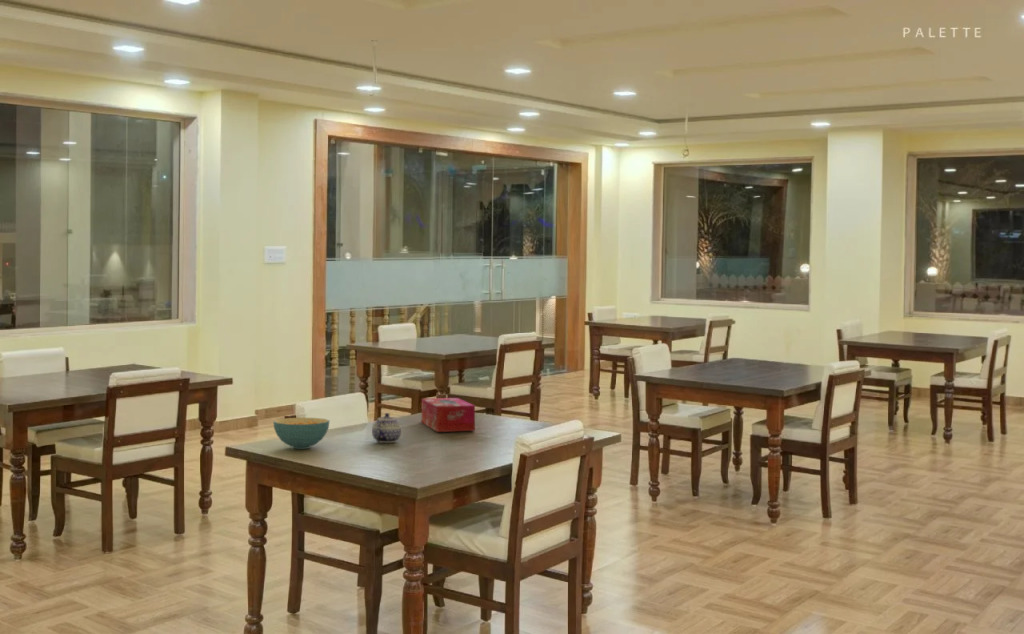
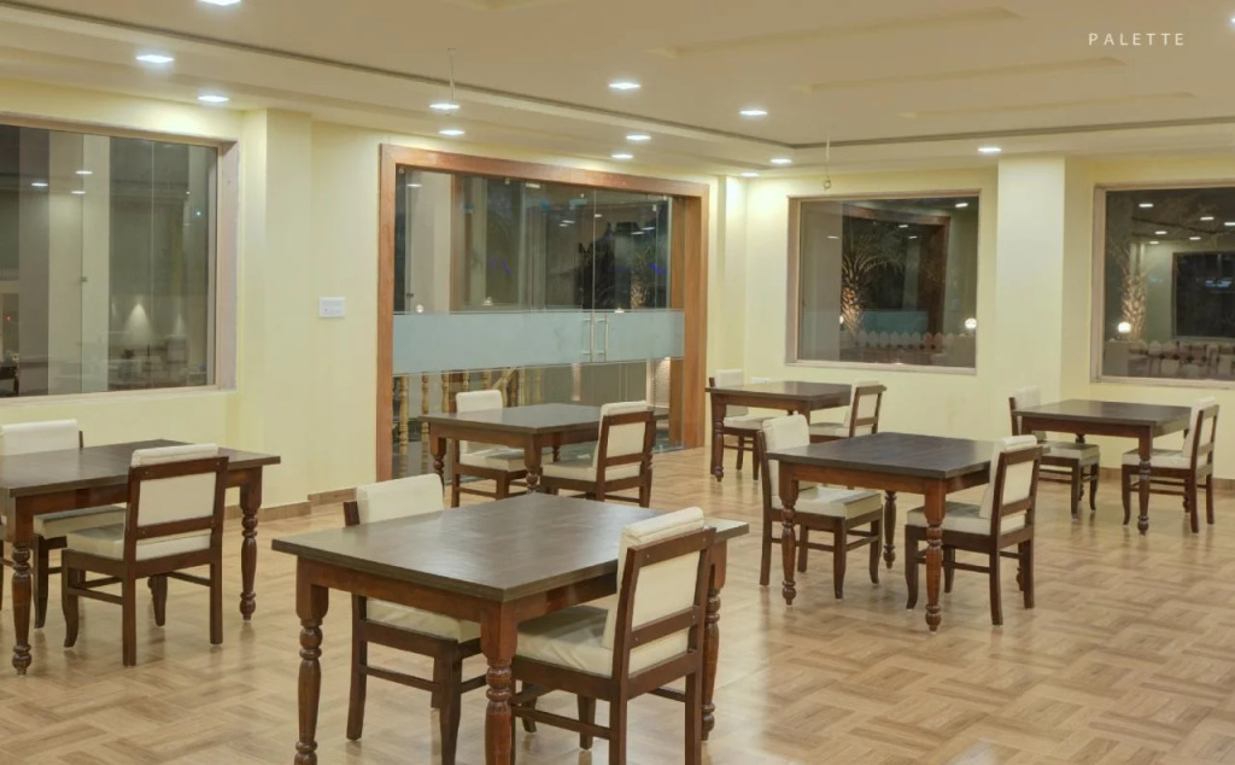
- cereal bowl [272,417,331,450]
- teapot [371,412,402,444]
- tissue box [421,397,476,433]
